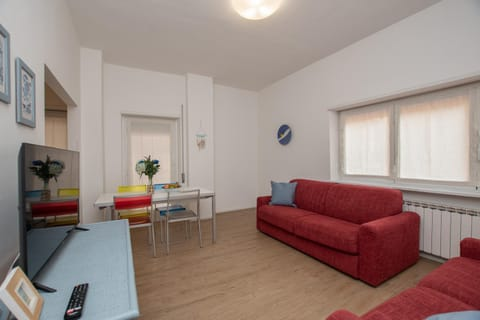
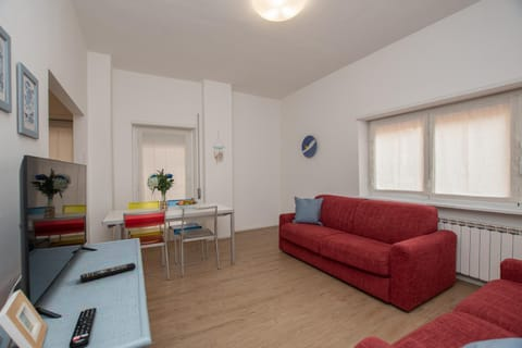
+ remote control [79,262,137,283]
